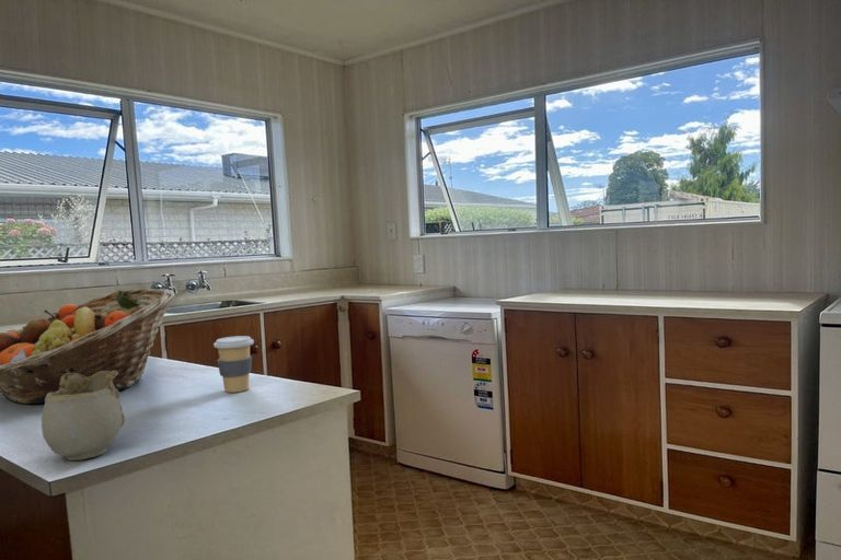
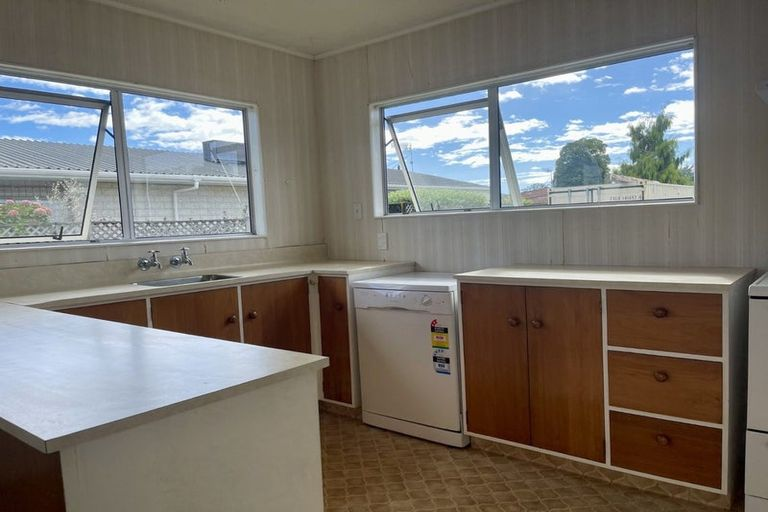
- fruit basket [0,288,175,405]
- coffee cup [212,335,255,394]
- mug [41,371,126,462]
